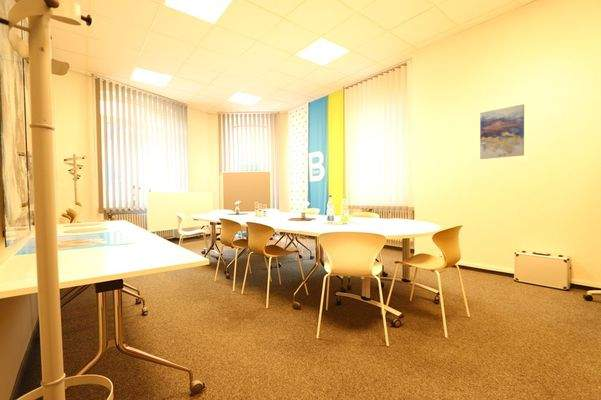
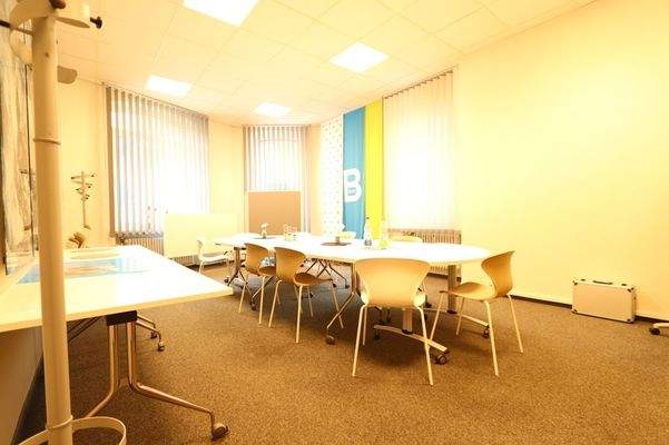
- wall art [479,103,525,160]
